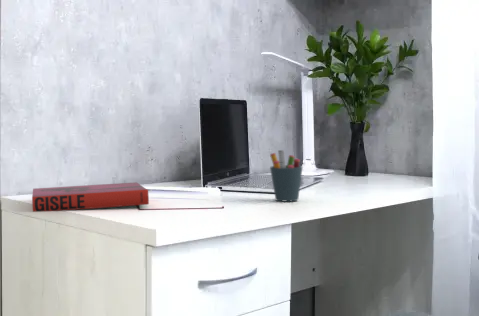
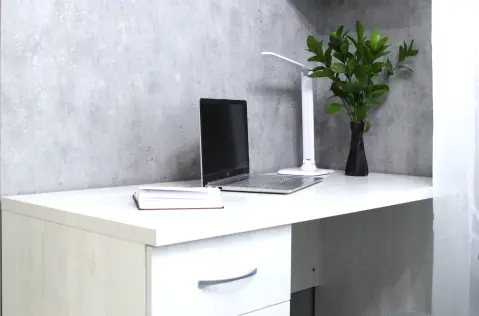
- pen holder [269,149,304,202]
- hardback book [31,181,150,213]
